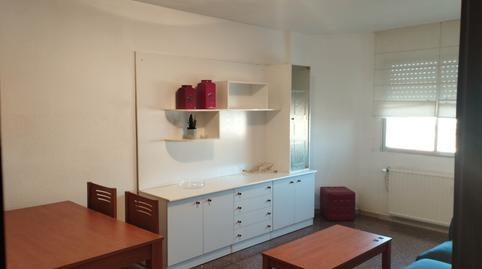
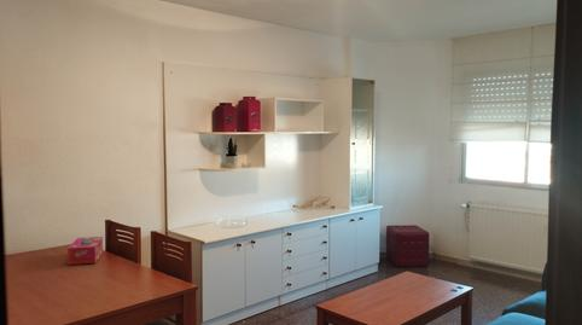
+ tissue box [66,236,104,266]
